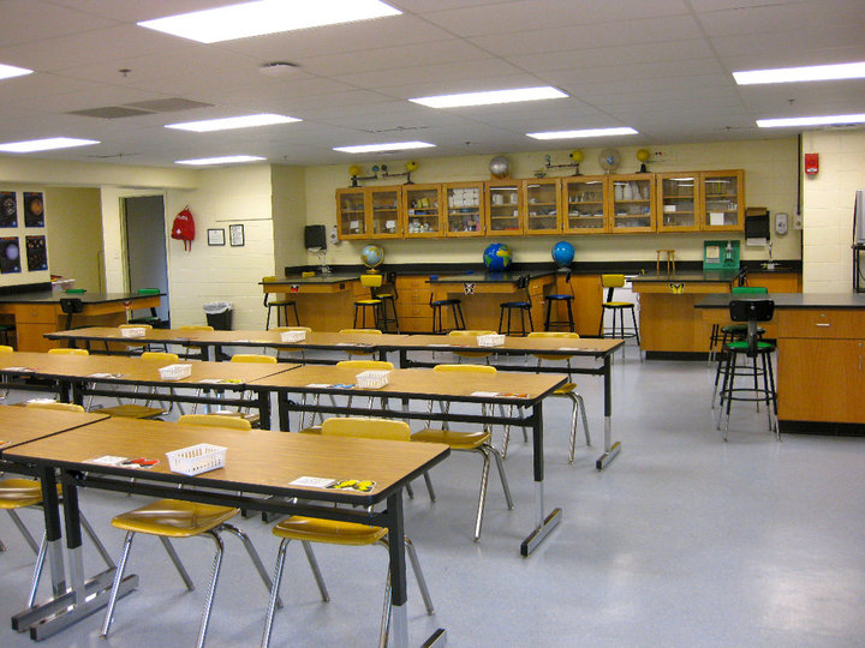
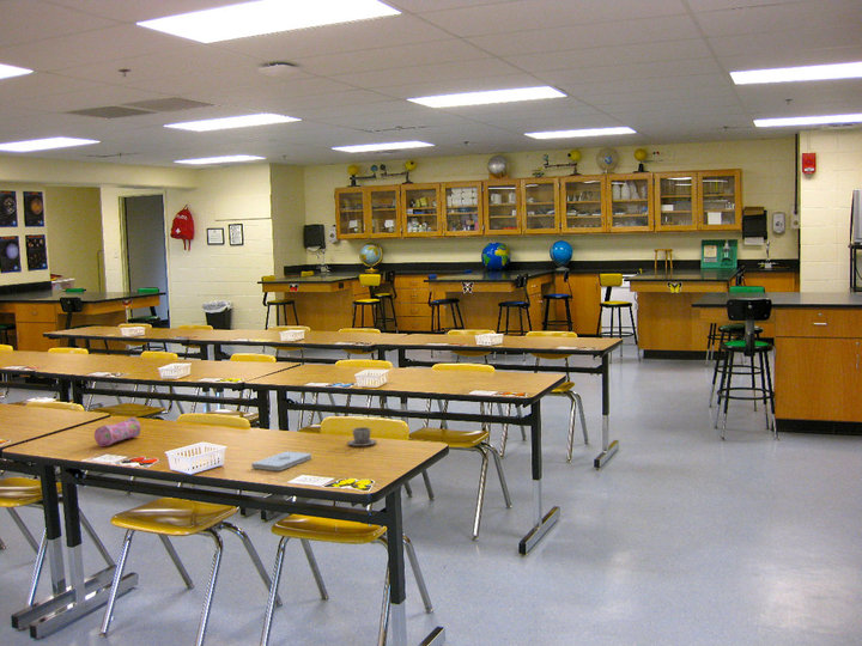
+ cup [346,426,378,447]
+ notepad [250,450,312,471]
+ pencil case [93,416,141,447]
